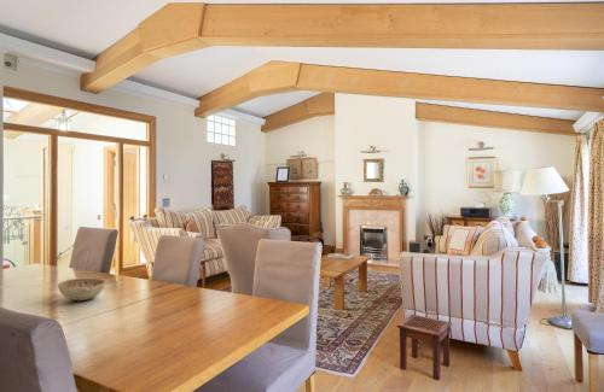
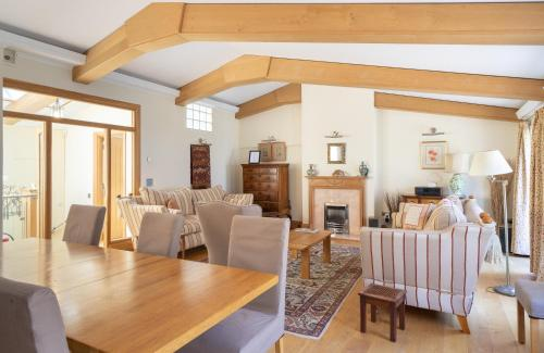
- decorative bowl [57,277,108,302]
